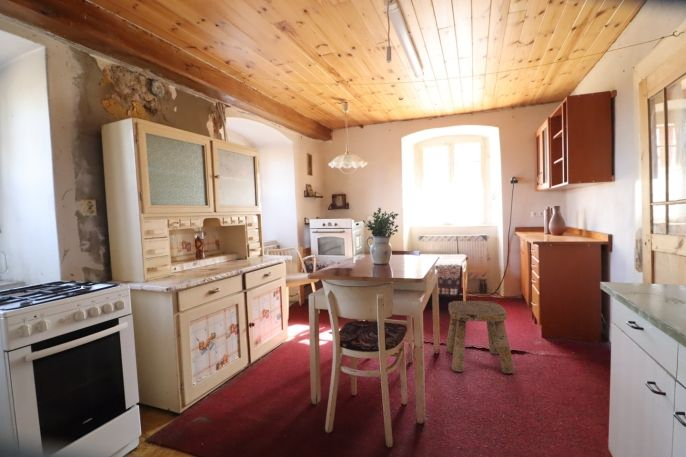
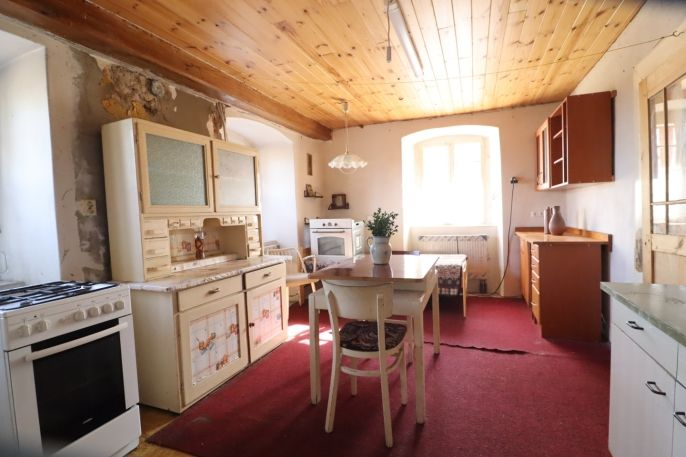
- stool [445,300,516,374]
